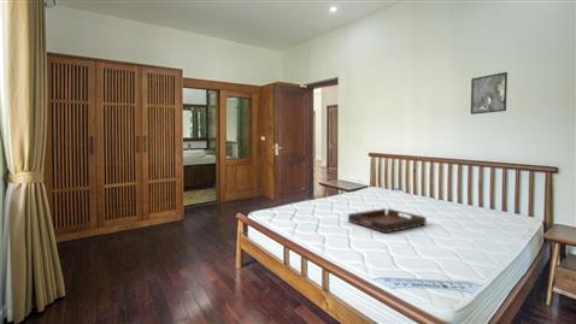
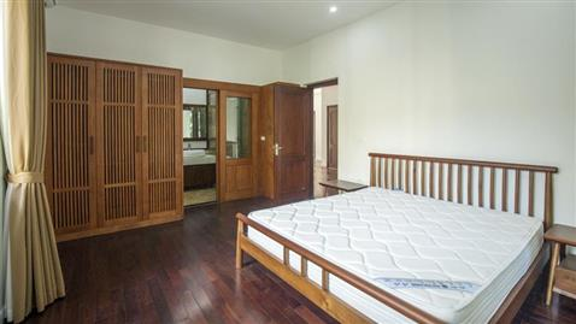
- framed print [470,71,509,116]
- serving tray [347,207,428,234]
